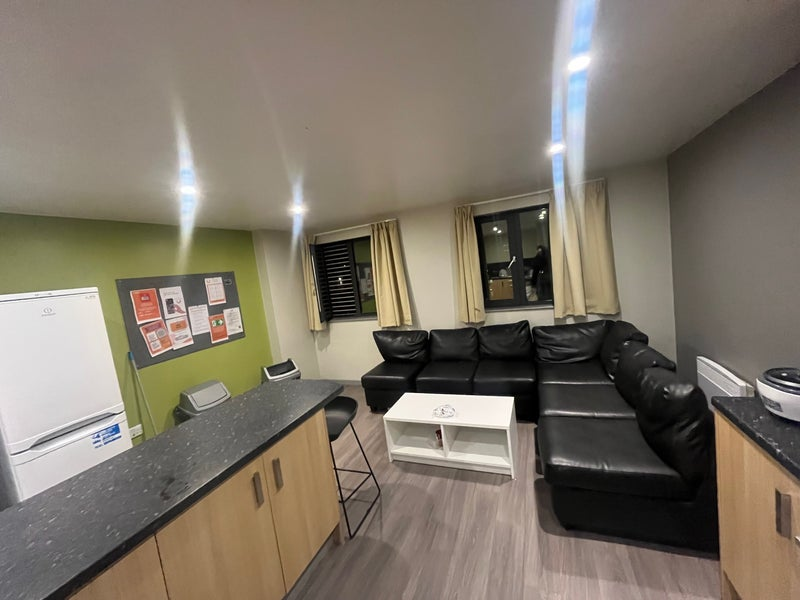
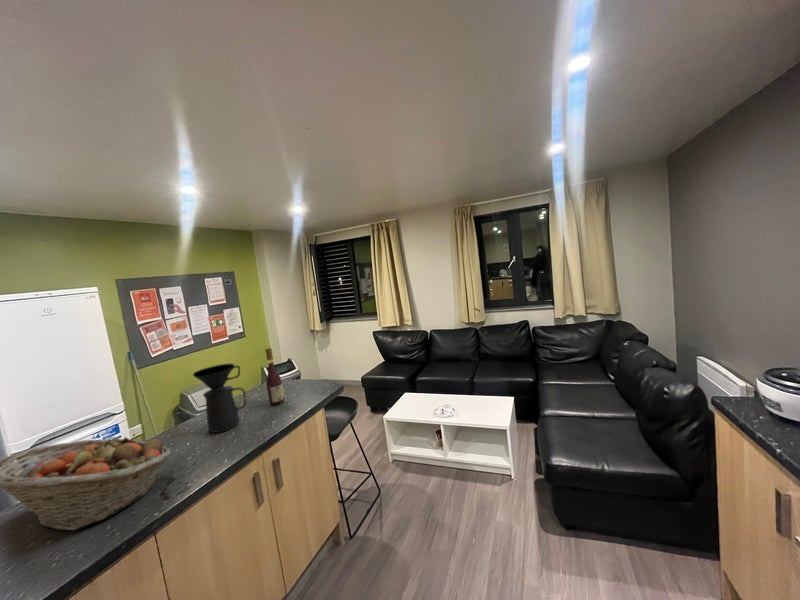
+ wine bottle [264,347,286,405]
+ fruit basket [0,435,173,532]
+ coffee maker [192,363,247,434]
